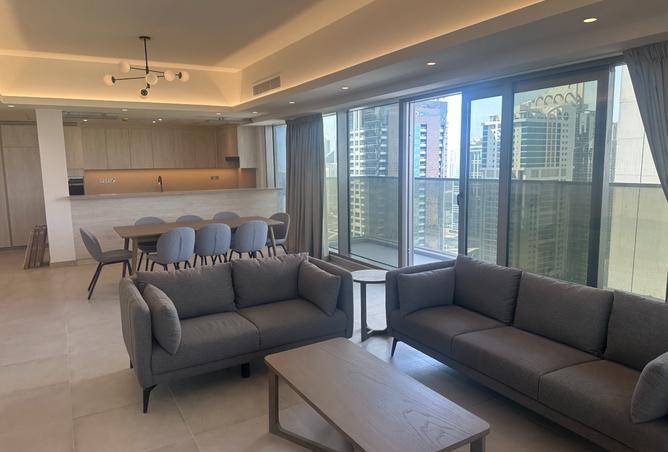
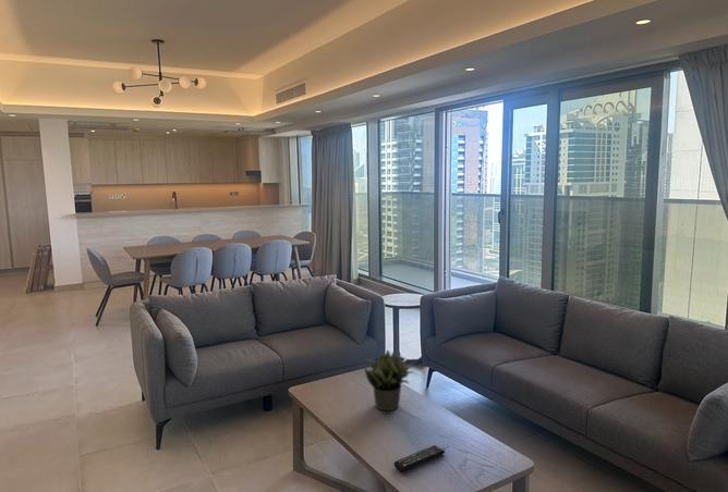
+ remote control [393,444,446,472]
+ potted plant [362,348,416,411]
